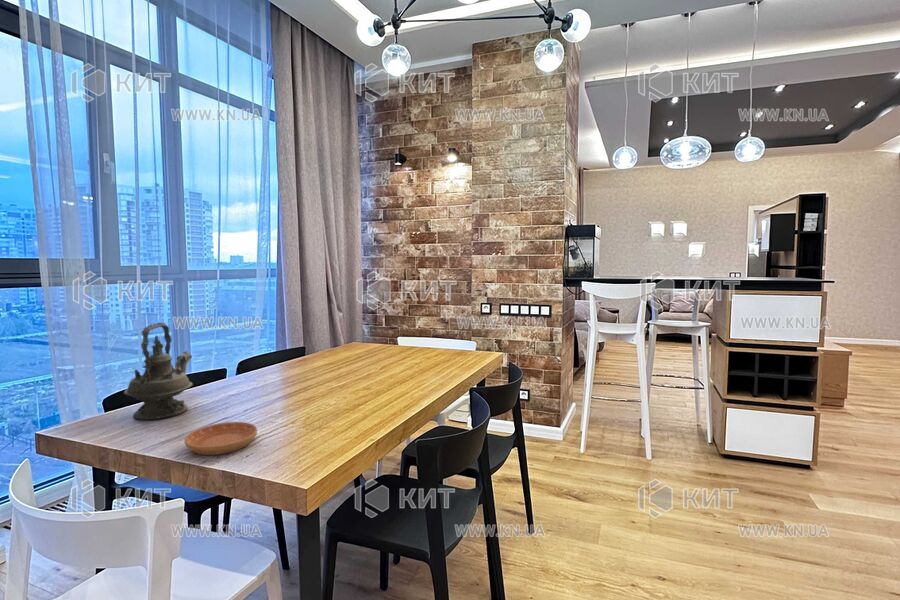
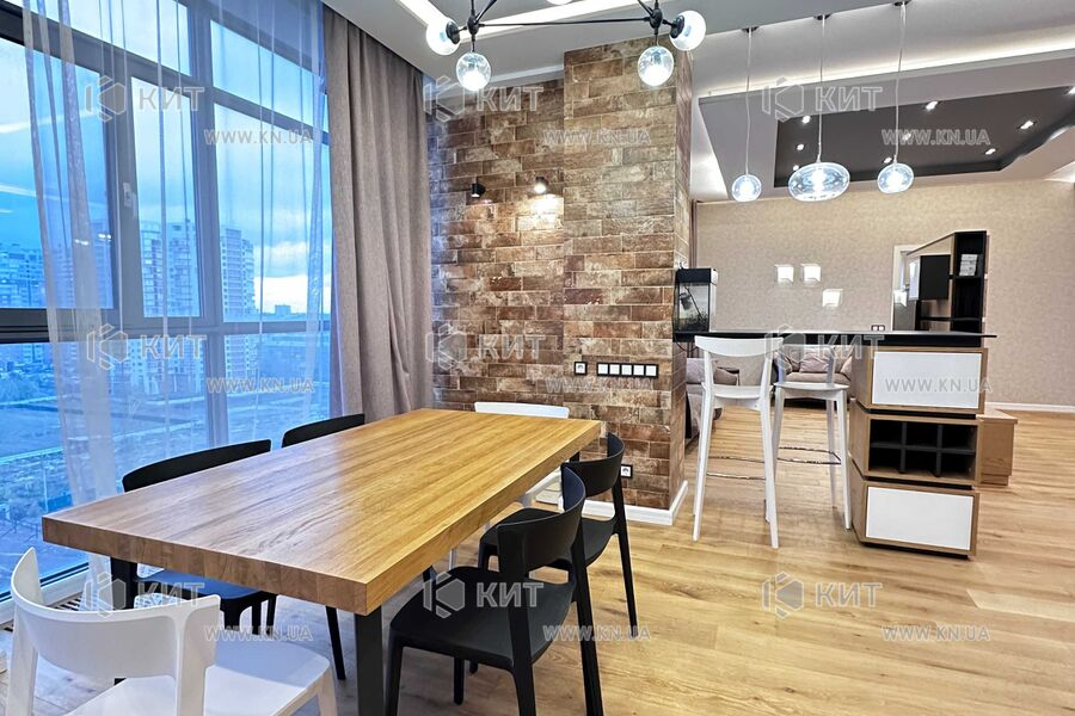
- teapot [123,321,194,421]
- saucer [183,421,258,456]
